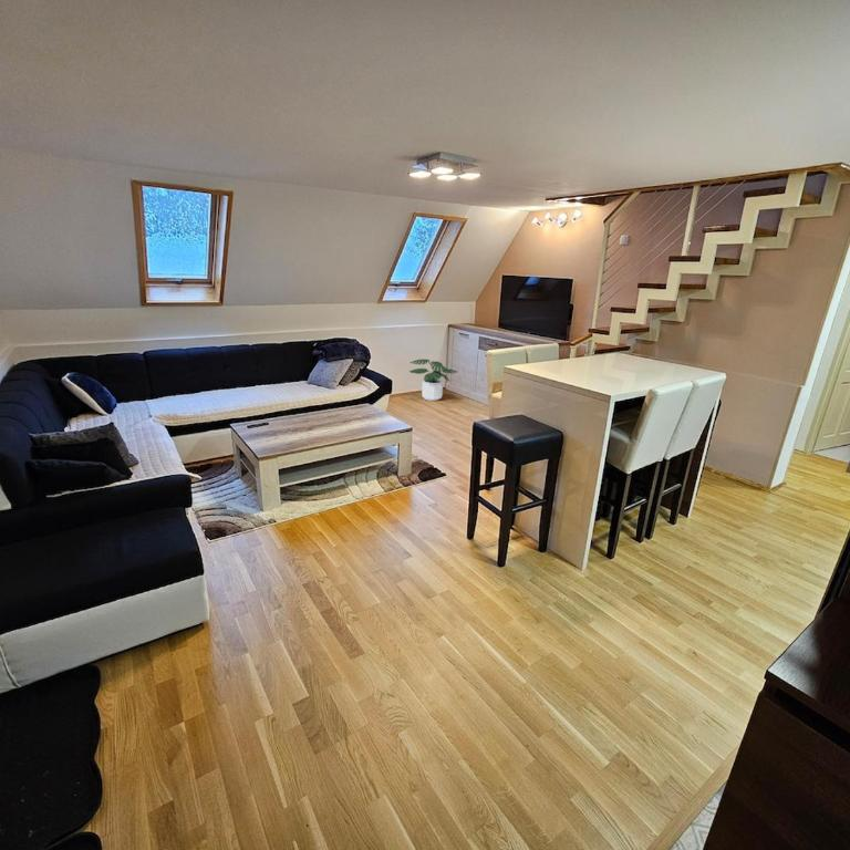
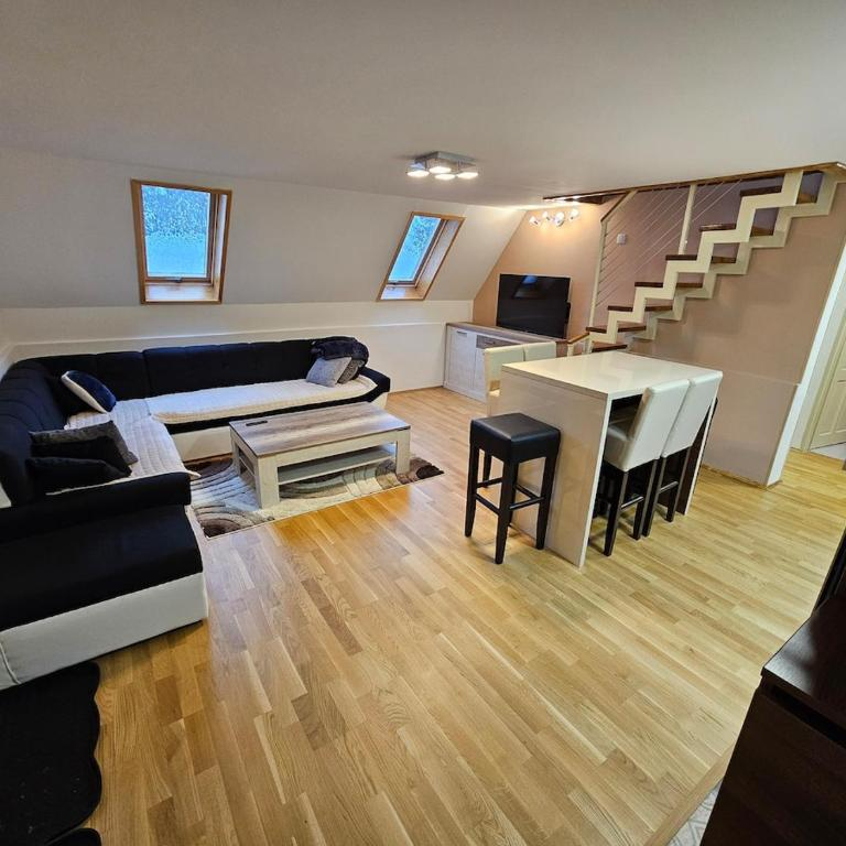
- potted plant [408,359,458,402]
